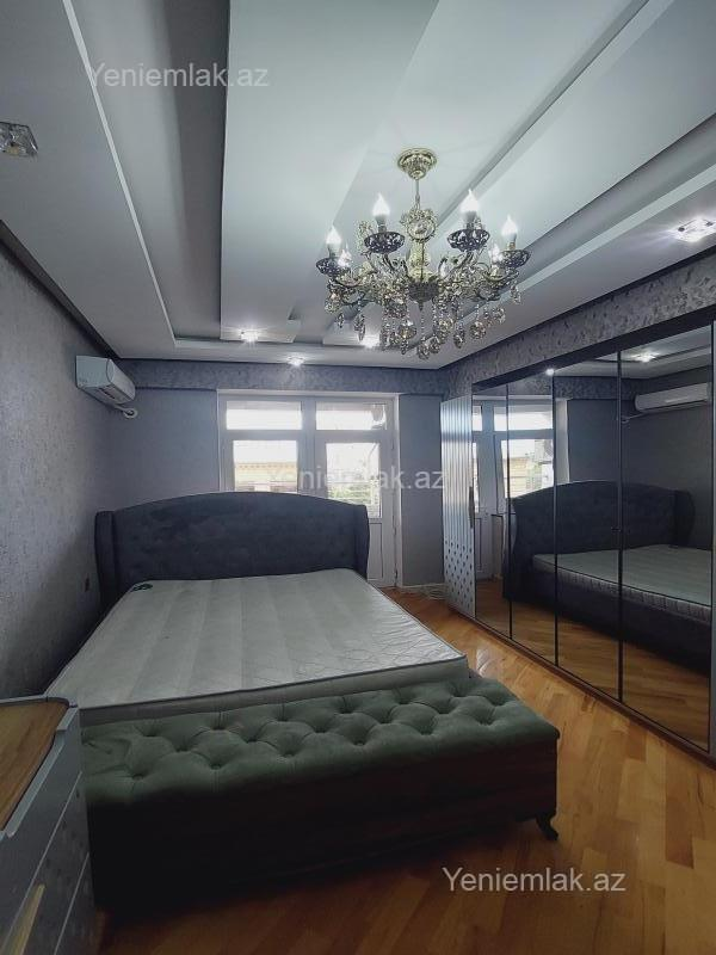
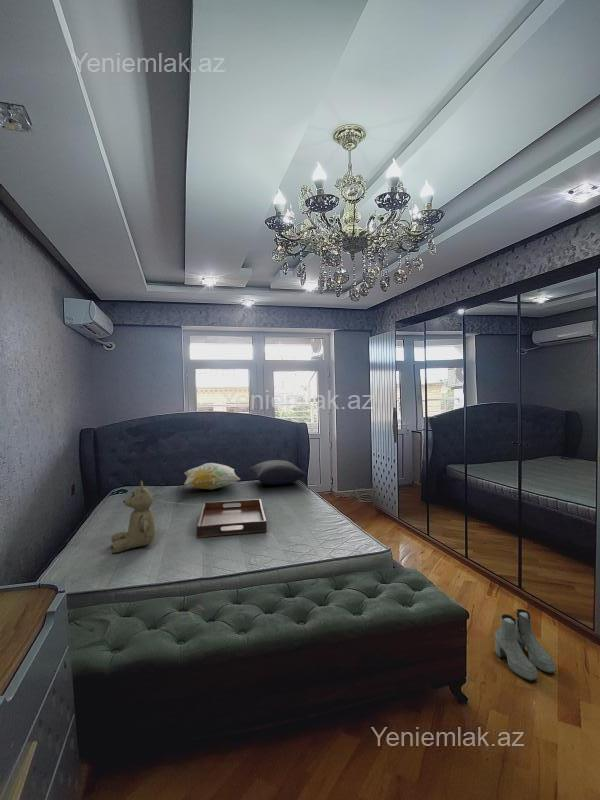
+ boots [494,608,556,682]
+ teddy bear [109,480,156,554]
+ decorative pillow [183,462,241,491]
+ serving tray [196,498,268,539]
+ pillow [249,459,308,486]
